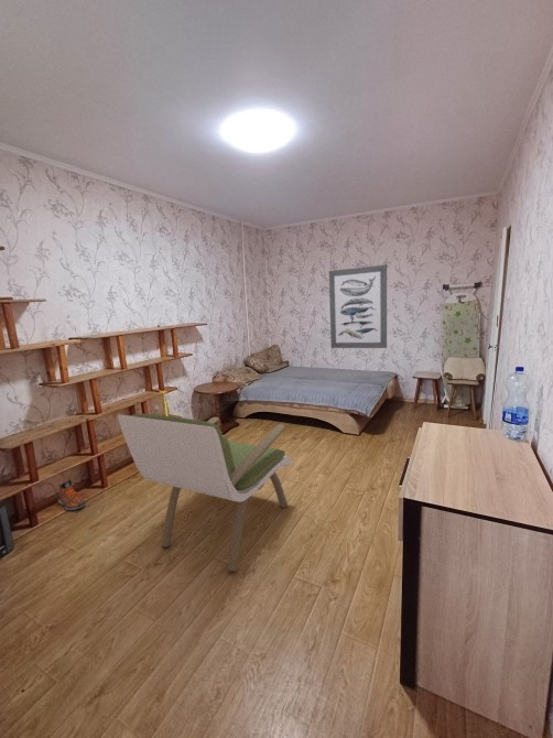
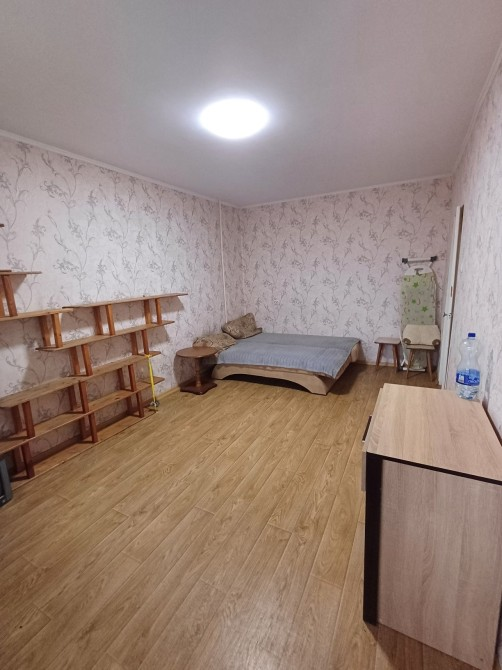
- sneaker [57,478,87,511]
- wall art [328,263,388,349]
- armchair [117,413,293,572]
